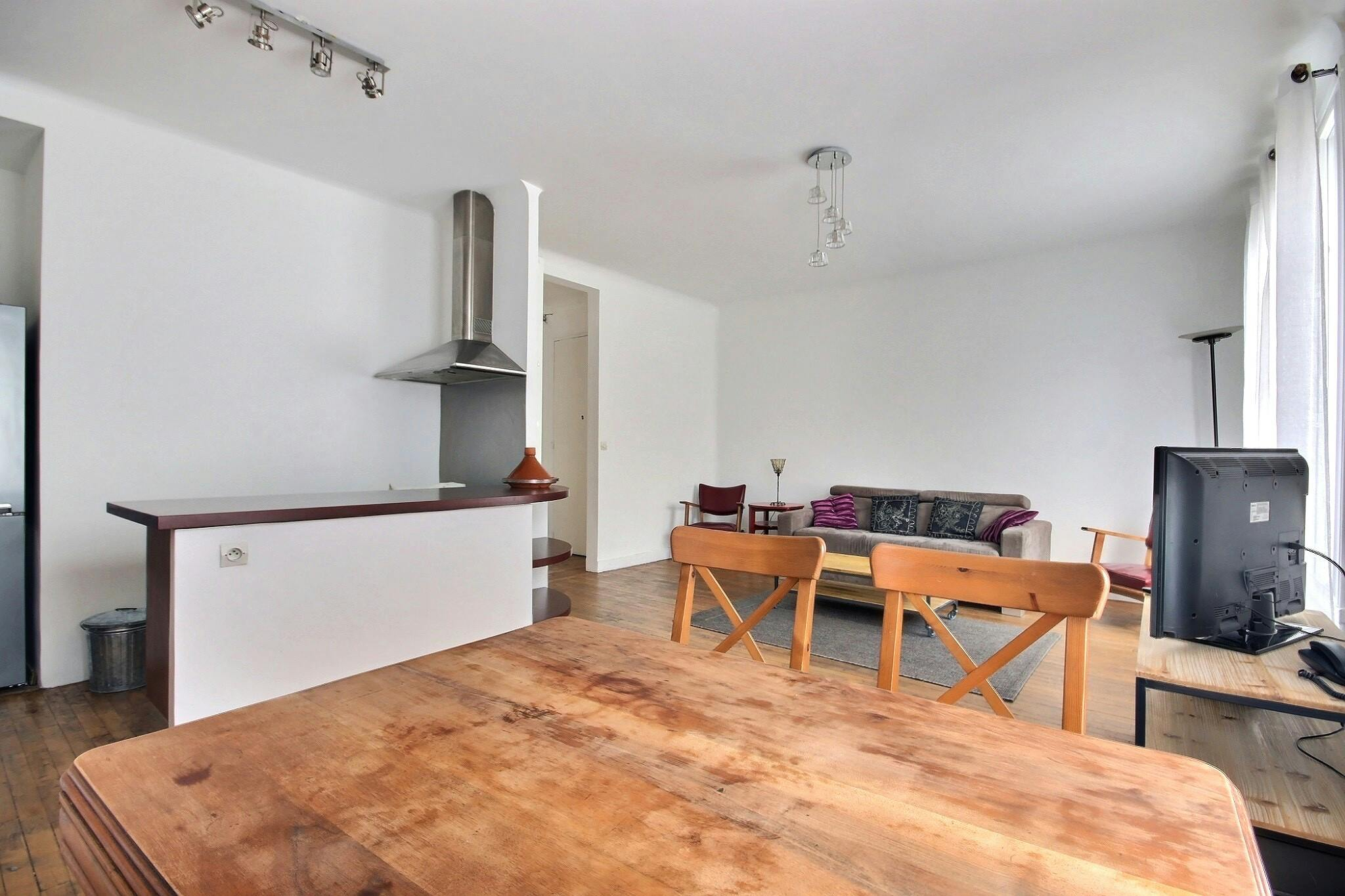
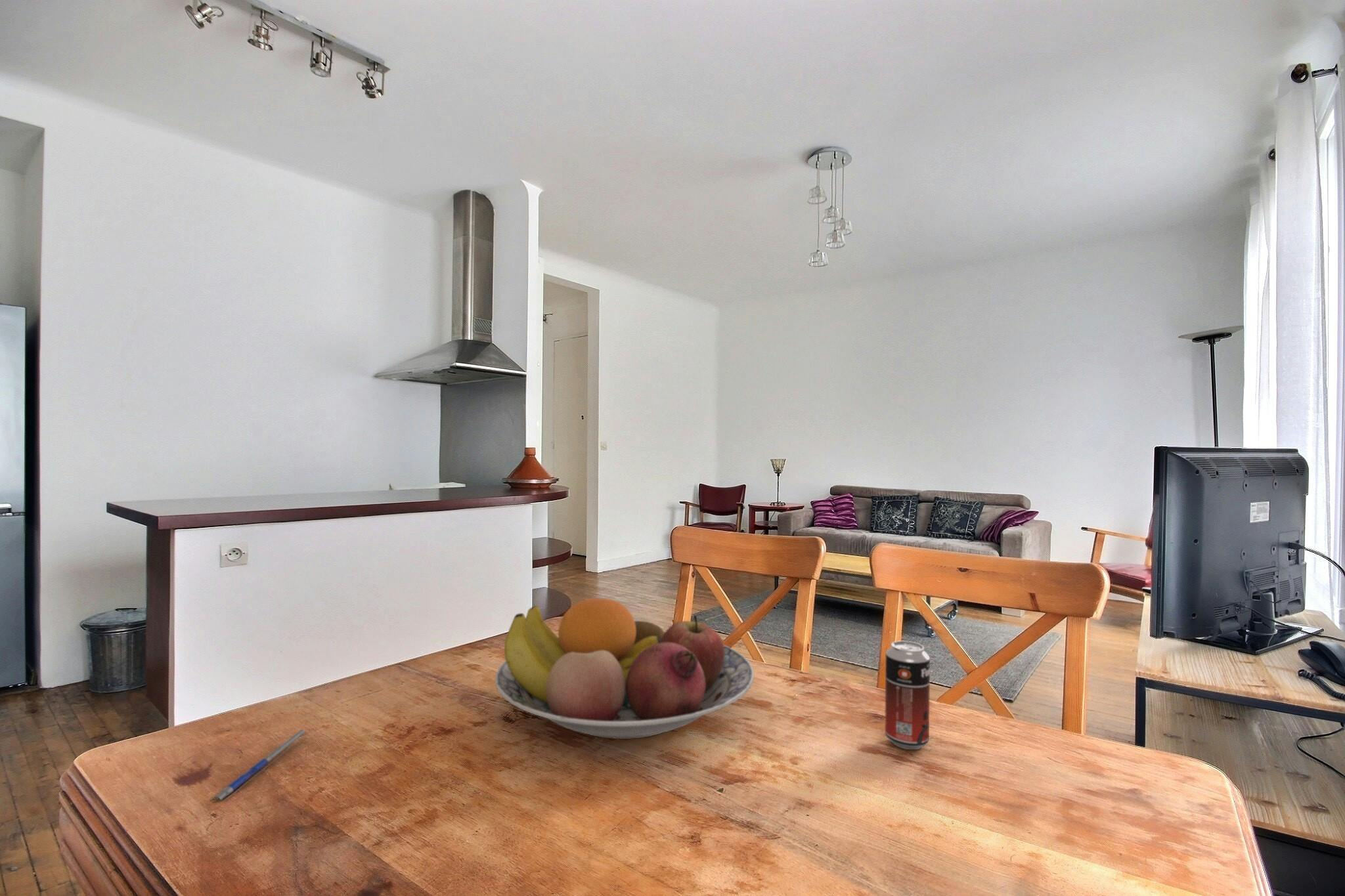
+ beverage can [884,641,931,750]
+ pen [209,729,309,801]
+ fruit bowl [495,597,755,740]
